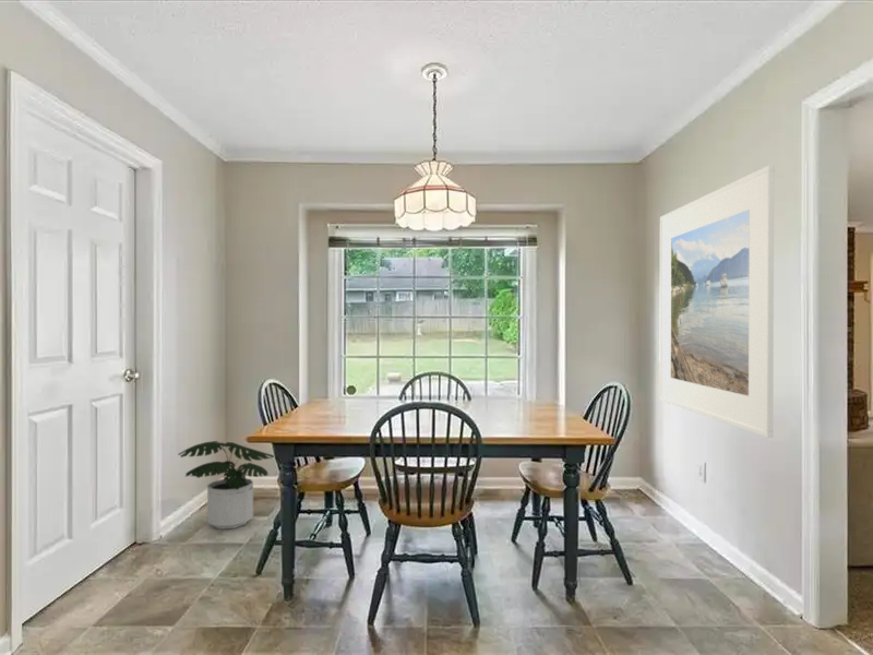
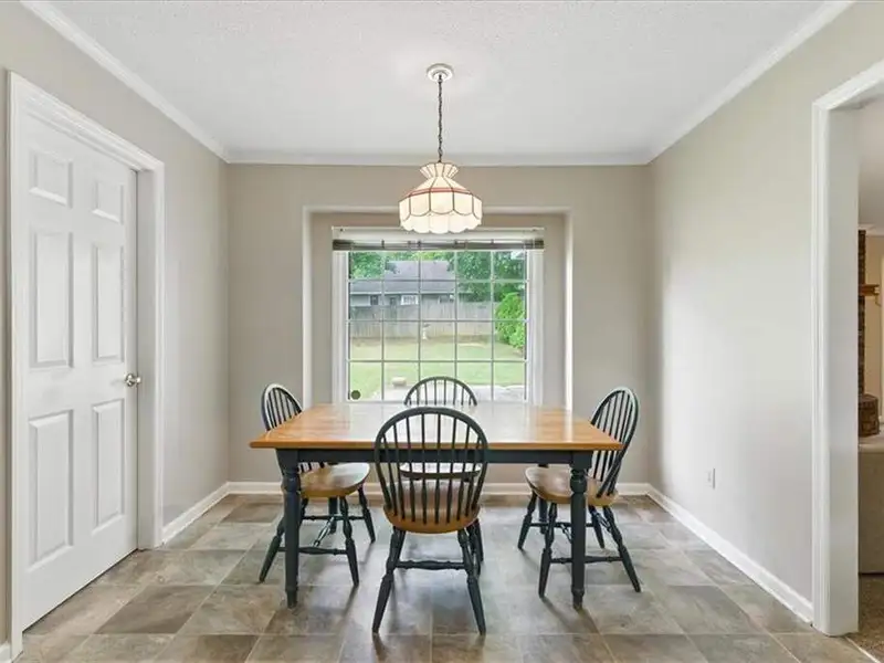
- potted plant [177,440,275,531]
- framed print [658,164,775,439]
